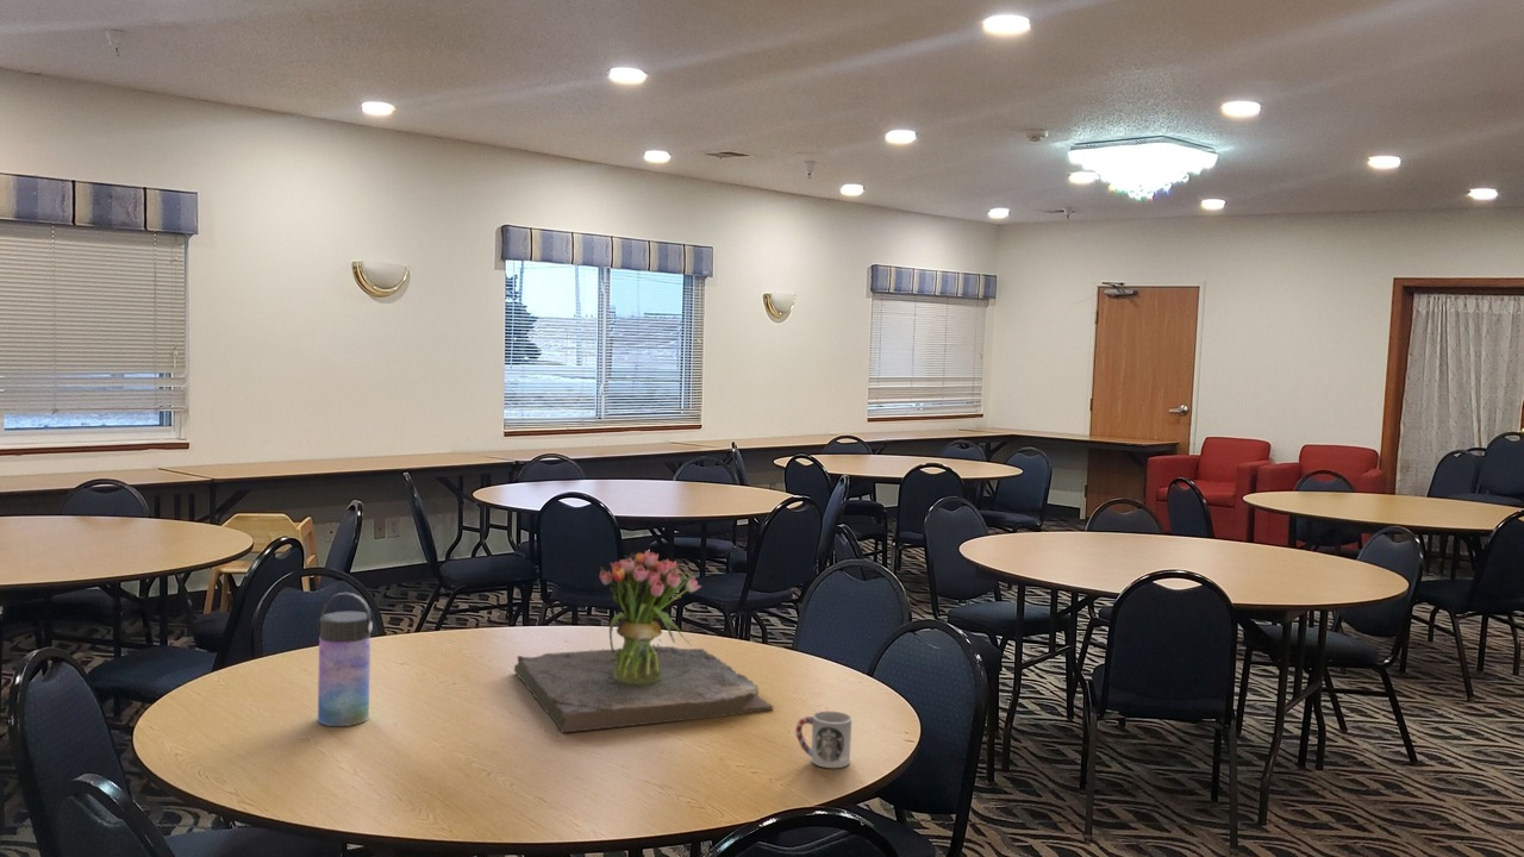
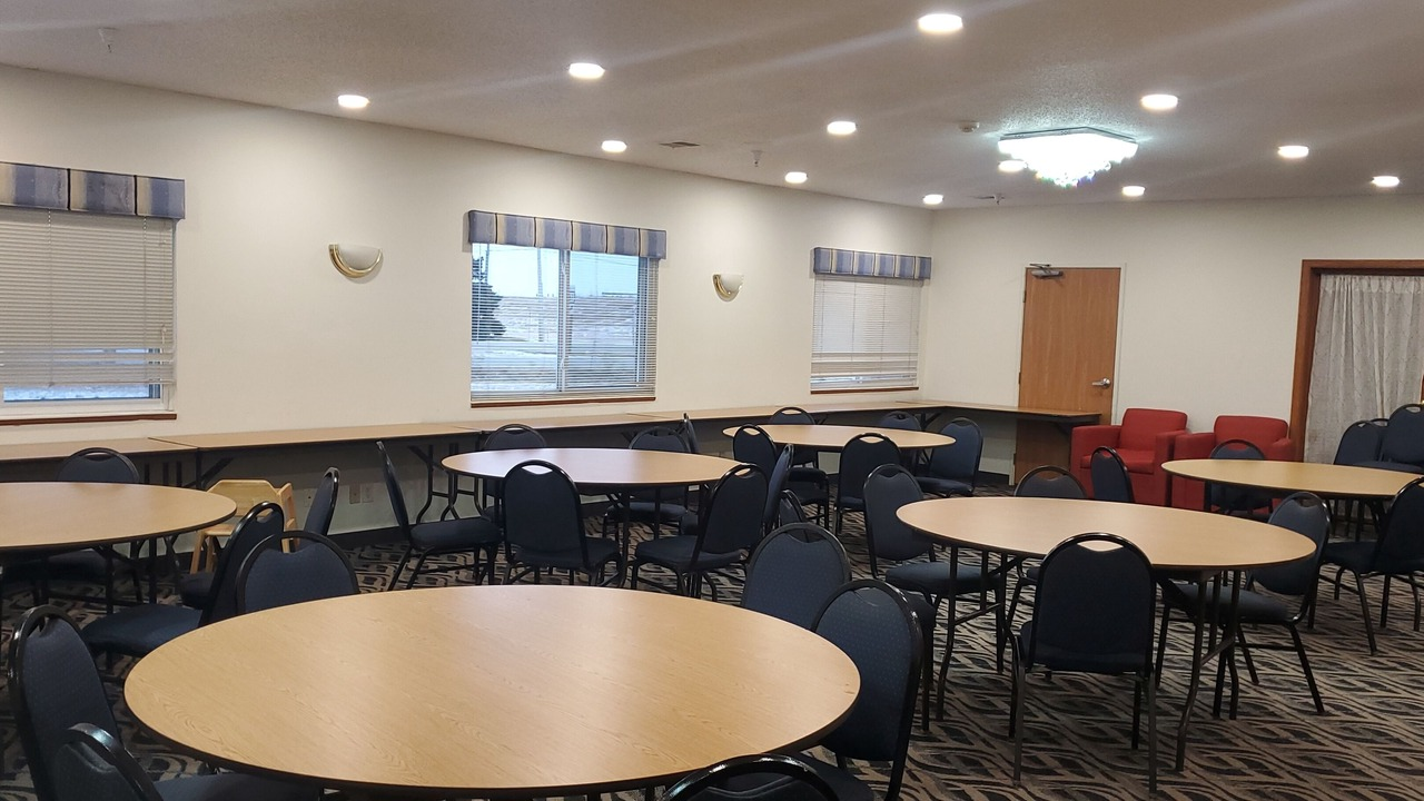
- water bottle [316,592,374,727]
- cup [795,711,852,769]
- flower arrangement [513,550,774,733]
